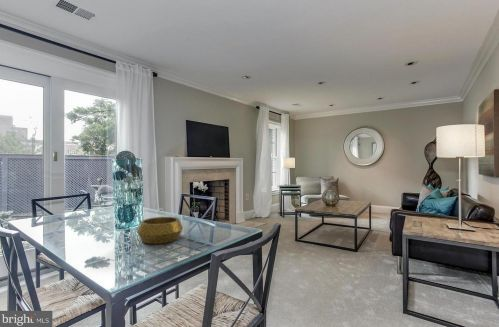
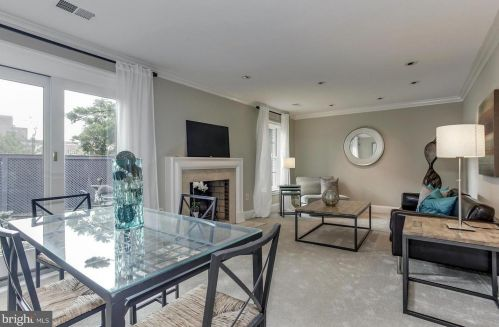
- decorative bowl [136,216,184,245]
